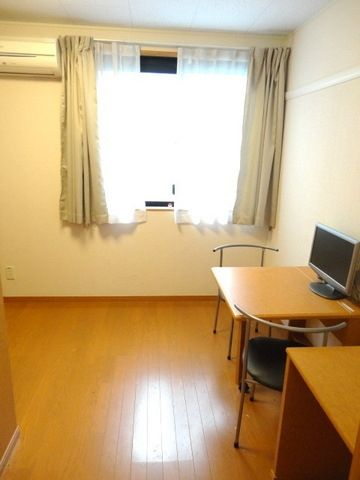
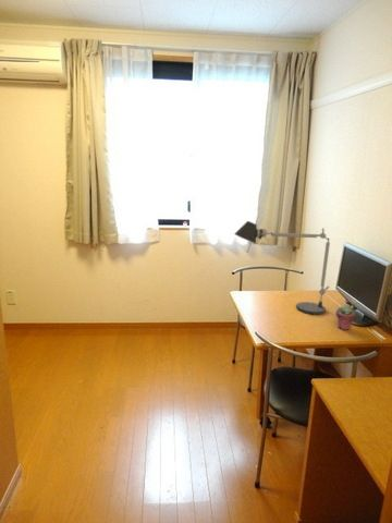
+ potted succulent [335,305,356,331]
+ desk lamp [233,220,331,316]
